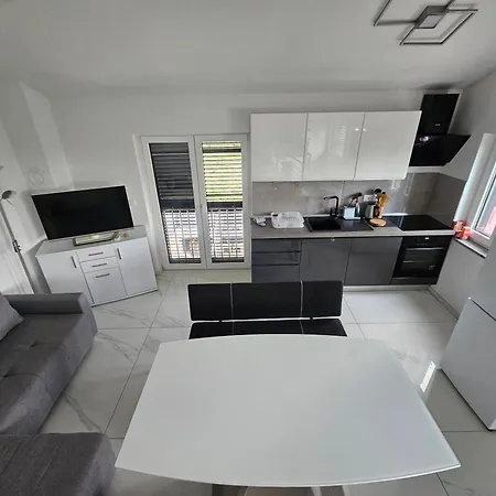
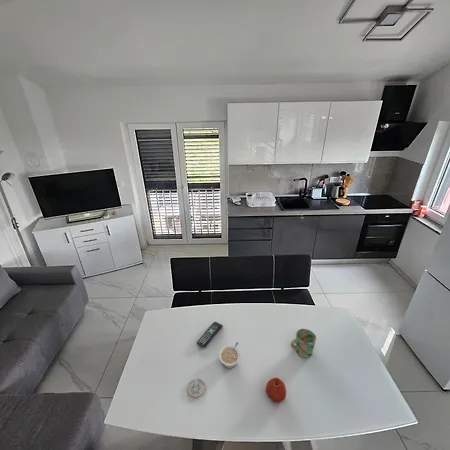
+ remote control [196,321,224,349]
+ mug [290,328,317,358]
+ legume [218,341,241,369]
+ apple [265,377,287,403]
+ coaster [186,377,207,398]
